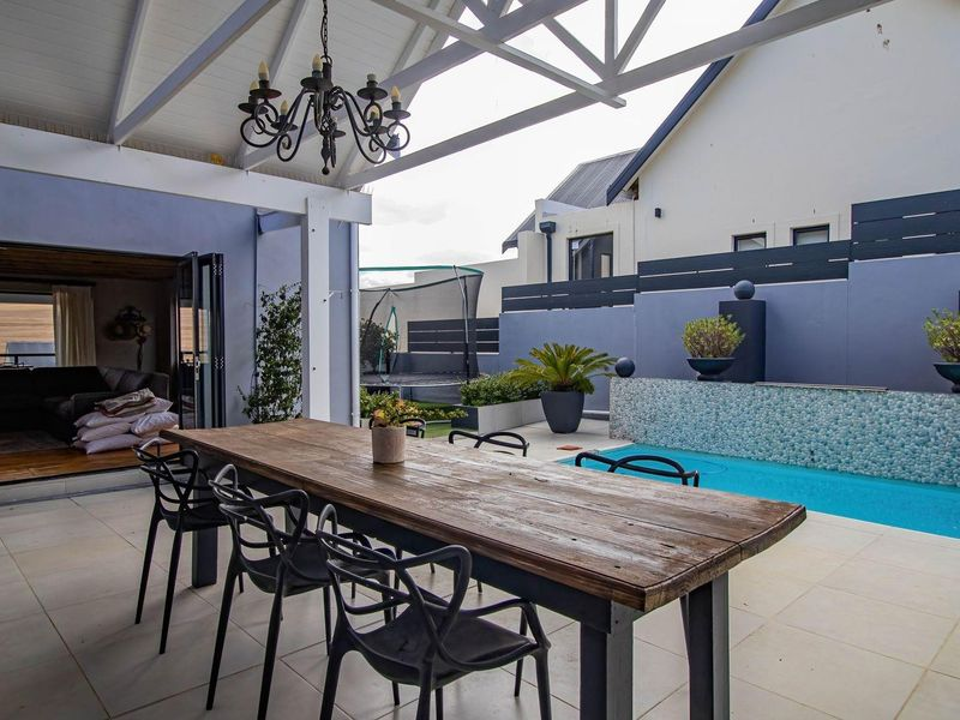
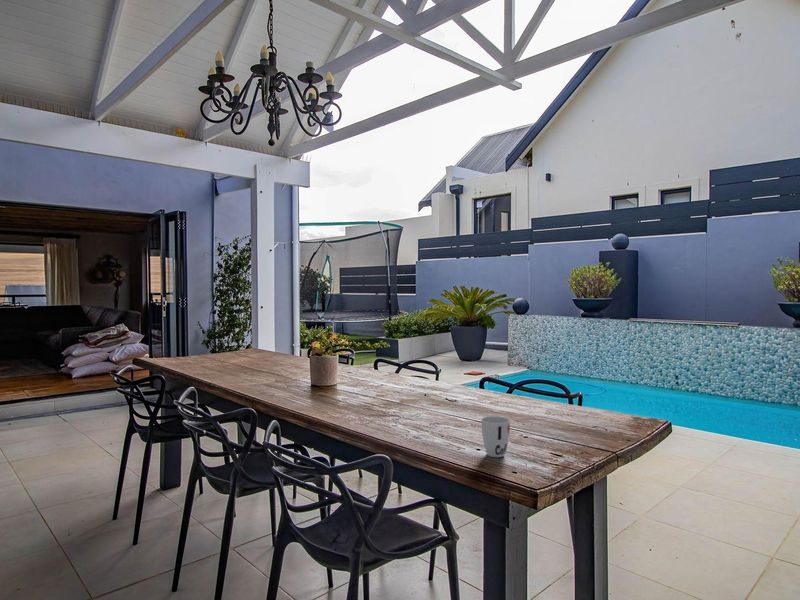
+ cup [480,415,511,458]
